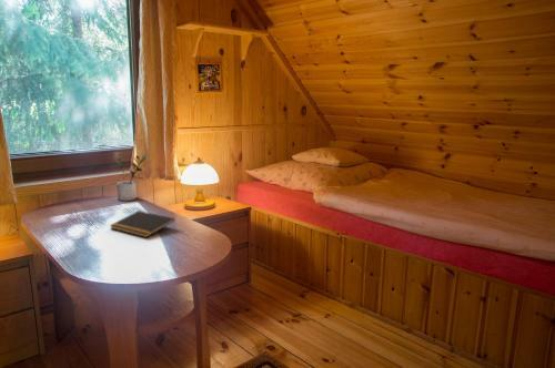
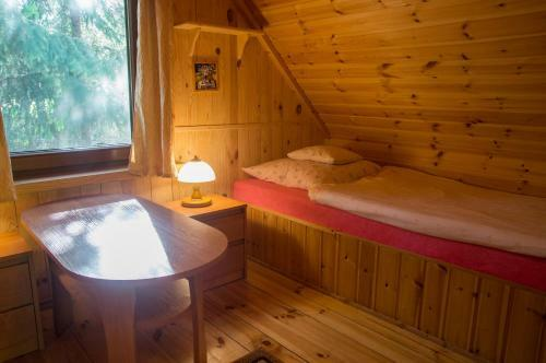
- potted plant [114,154,147,202]
- notepad [109,209,175,238]
